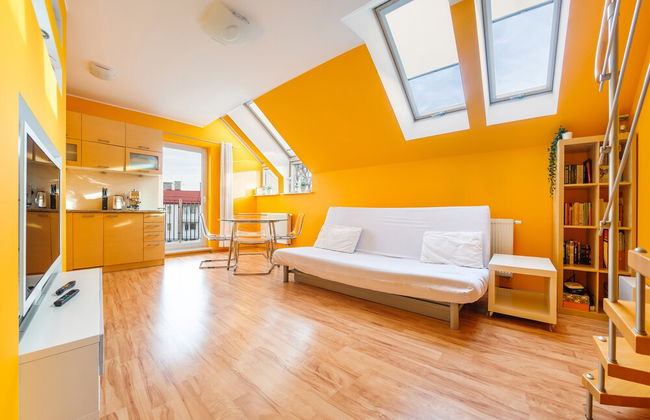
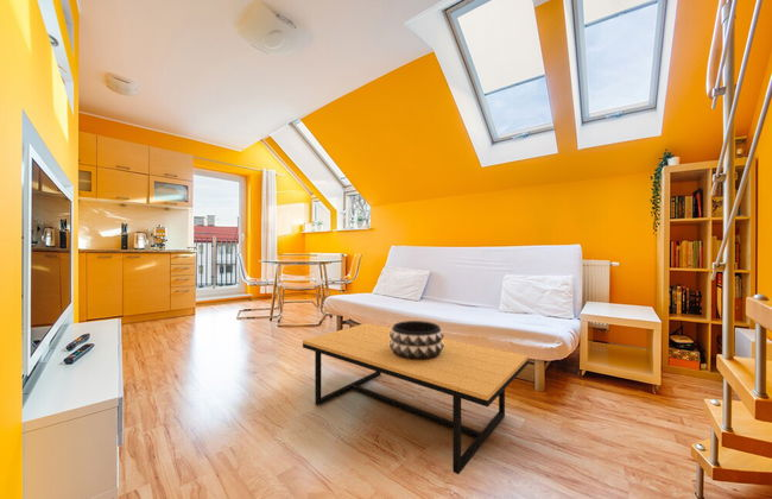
+ coffee table [302,322,530,475]
+ decorative bowl [390,320,445,360]
